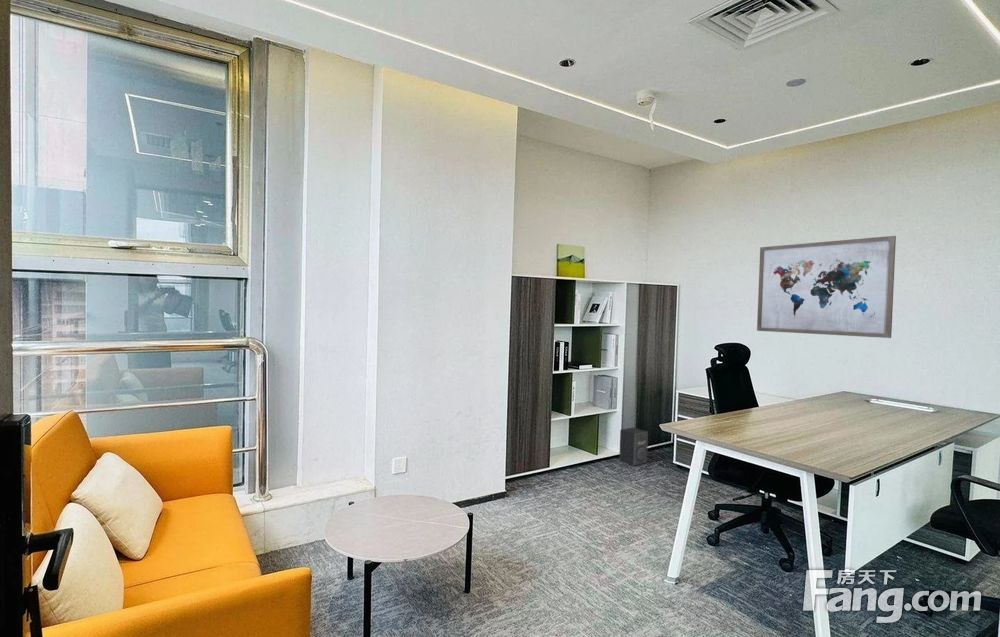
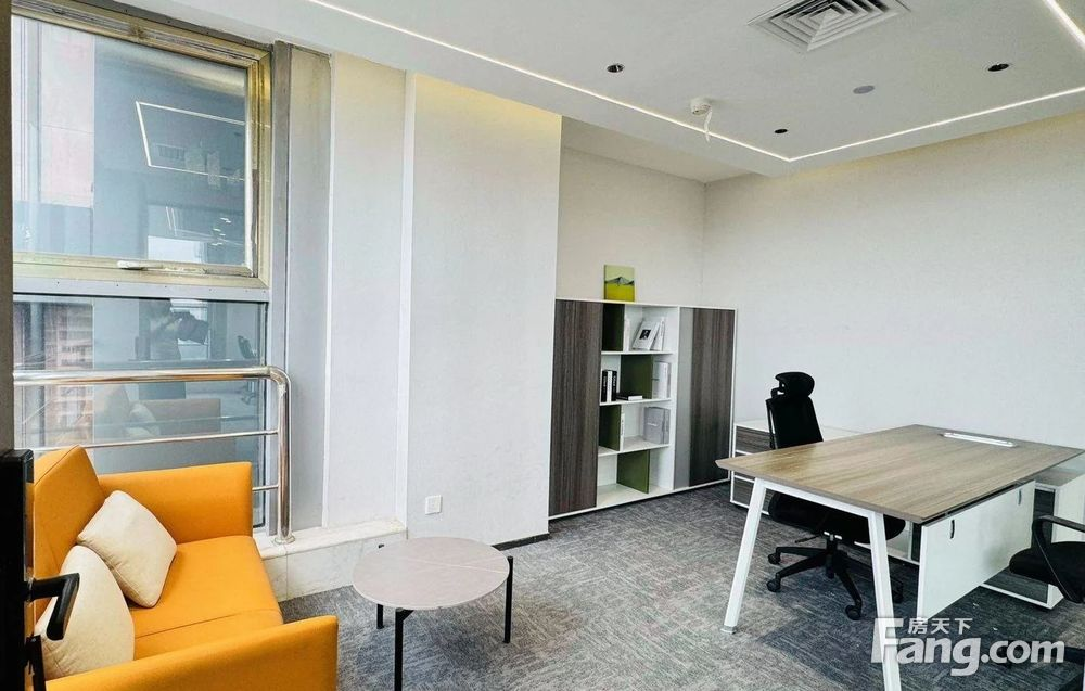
- wall art [756,235,897,339]
- speaker [618,427,649,467]
